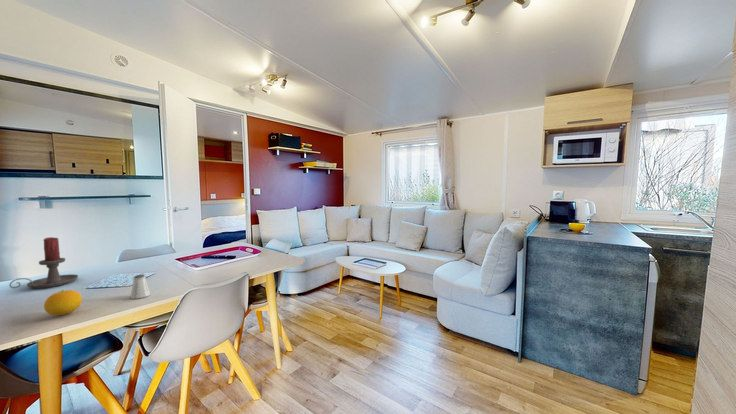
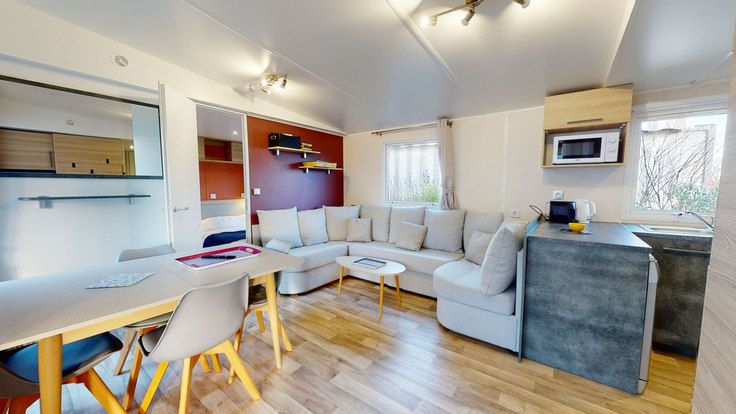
- candle holder [8,236,79,289]
- saltshaker [129,274,151,300]
- fruit [43,289,83,317]
